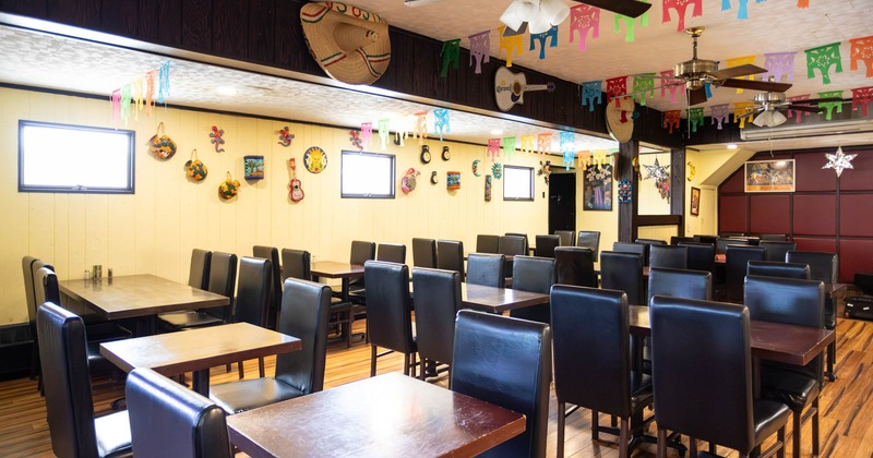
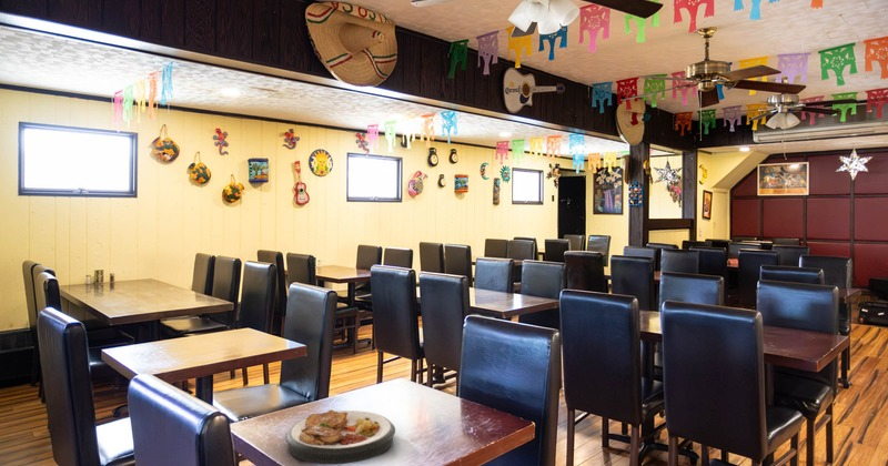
+ plate [284,409,396,465]
